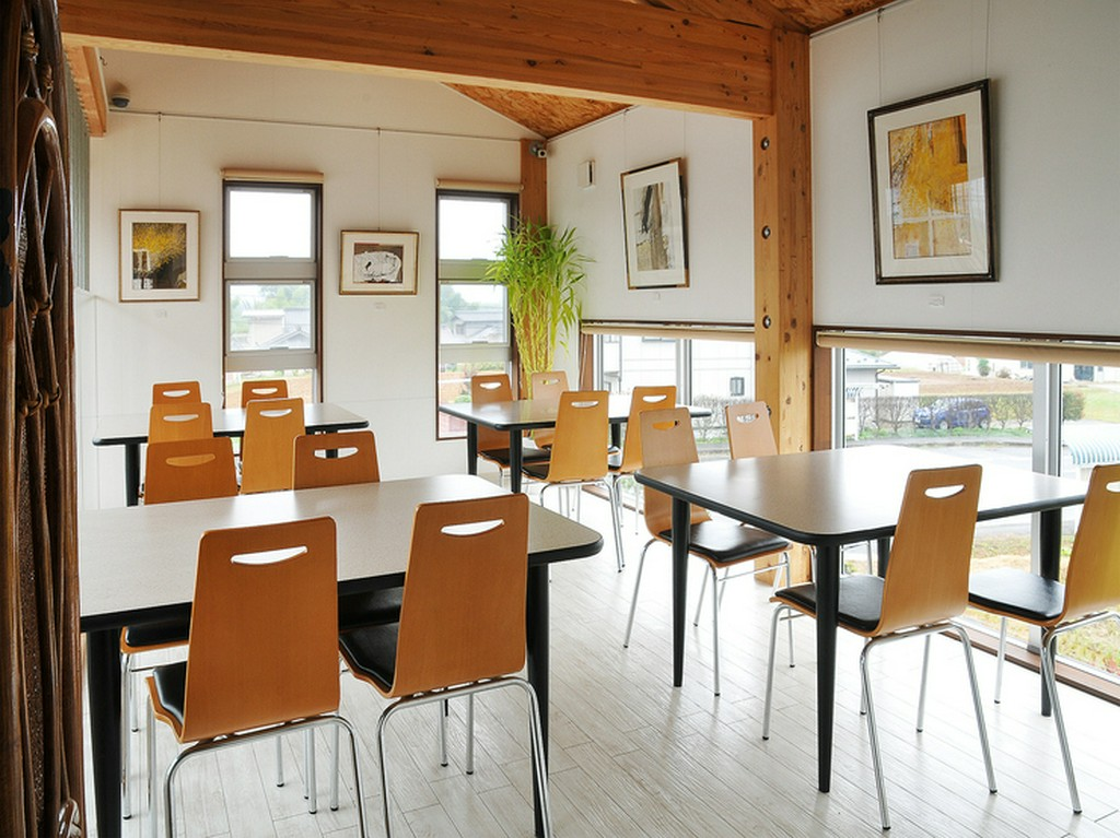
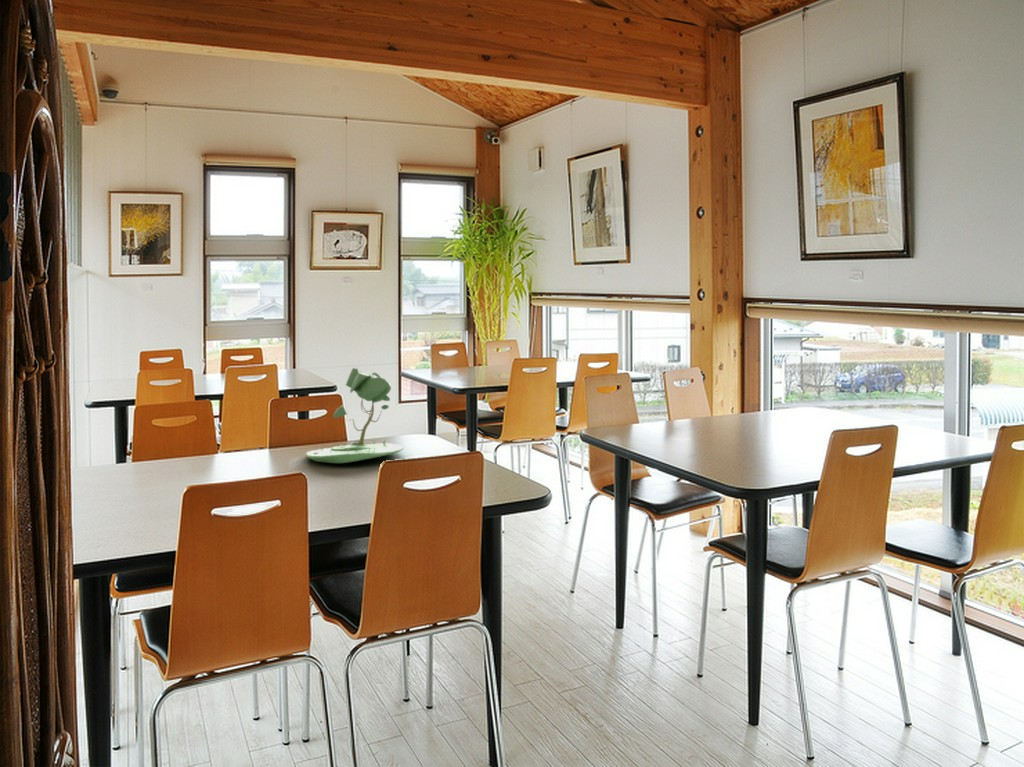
+ potted flower [304,367,404,464]
